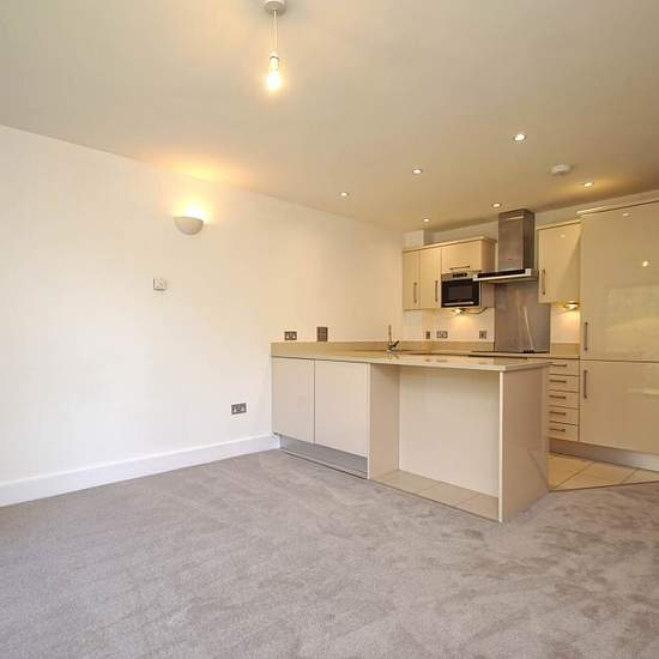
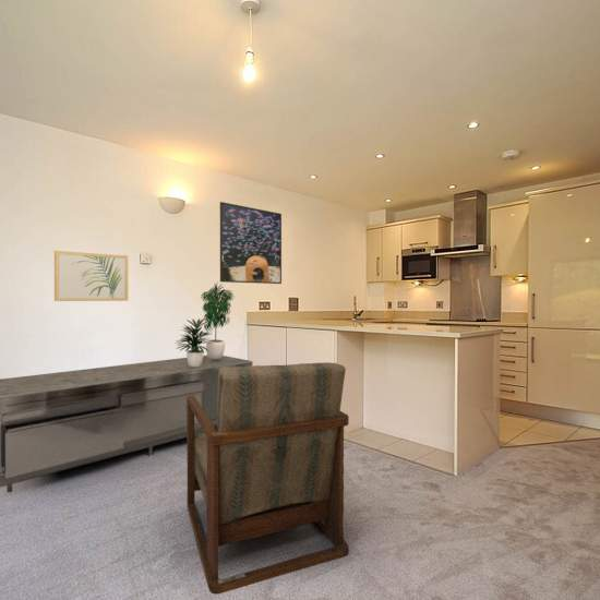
+ wall art [53,250,129,302]
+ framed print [219,201,283,285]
+ potted plant [175,283,236,367]
+ armchair [185,361,350,596]
+ sideboard [0,355,253,494]
